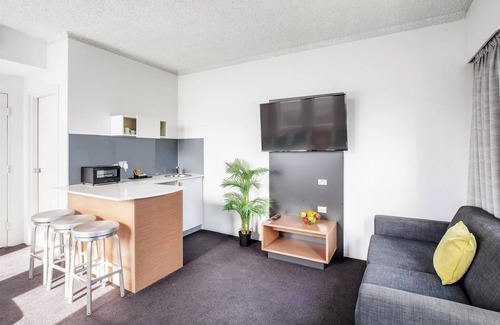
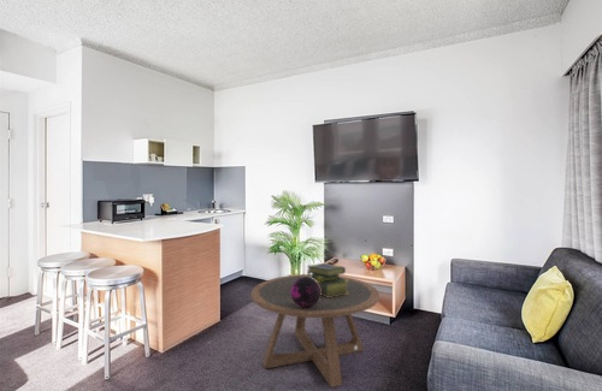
+ decorative orb [291,277,320,308]
+ coffee table [250,273,380,389]
+ stack of books [306,262,348,297]
